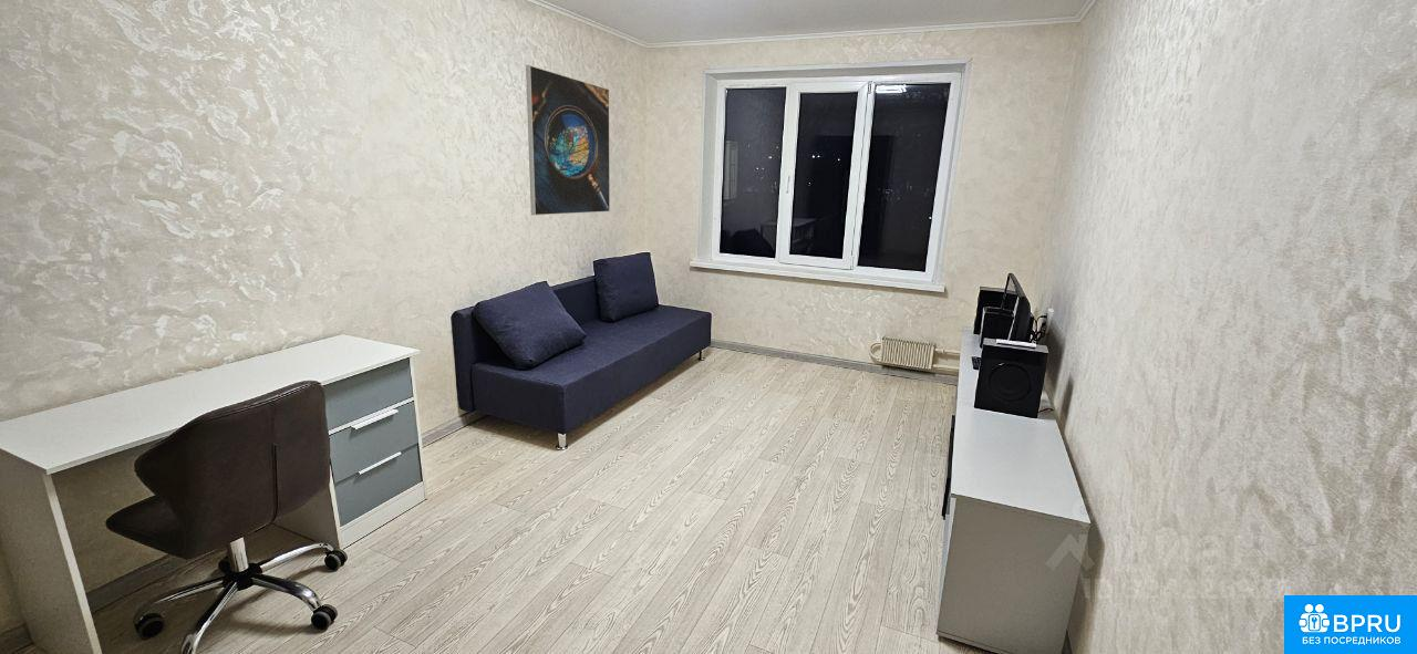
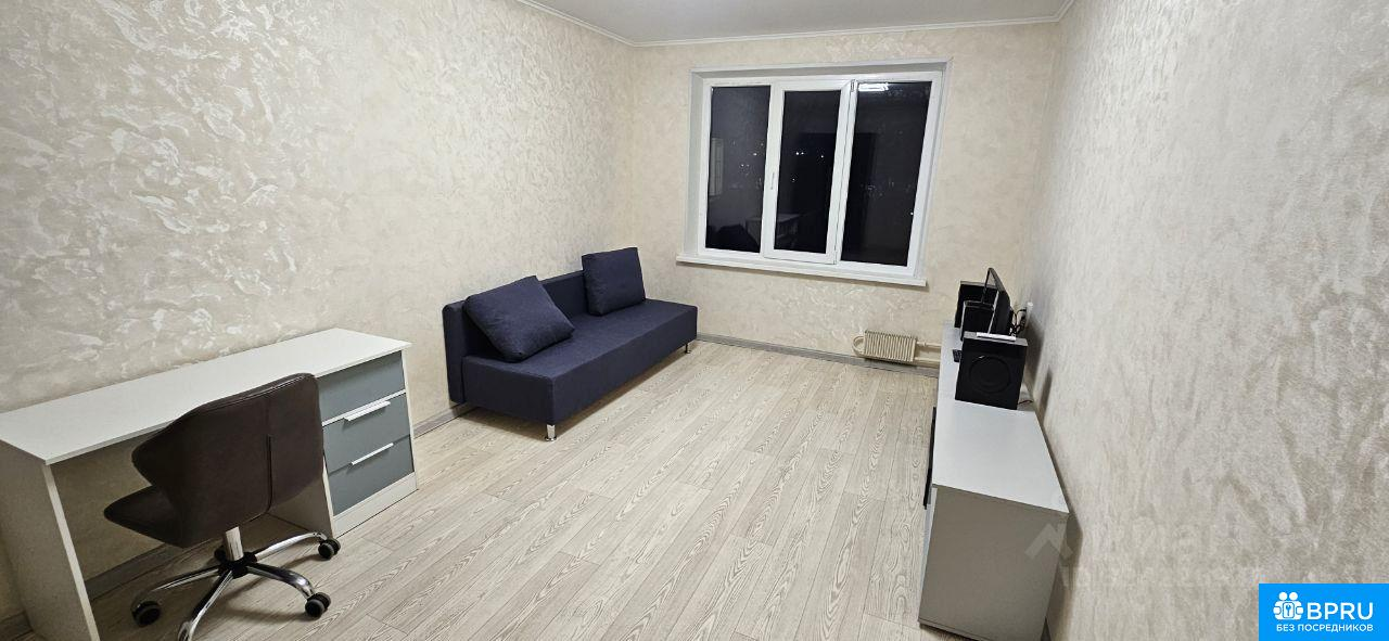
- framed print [525,64,611,217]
